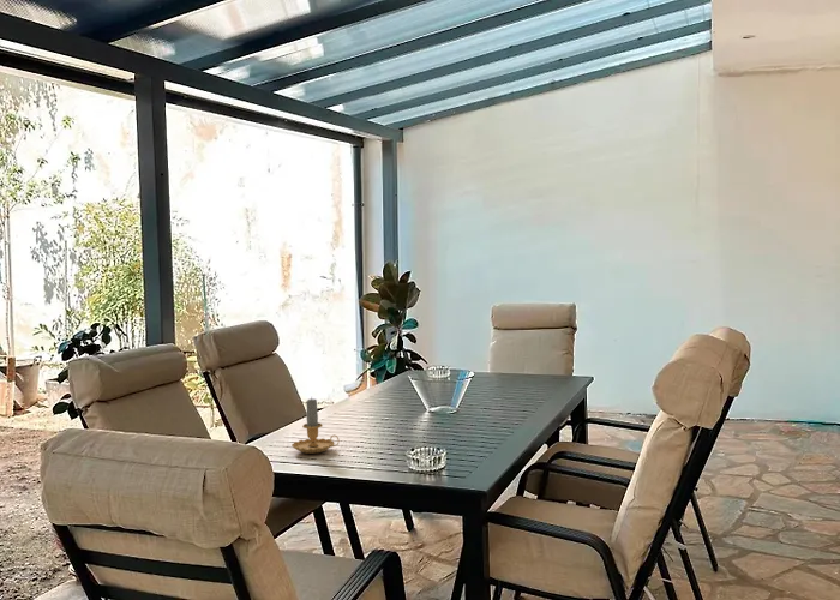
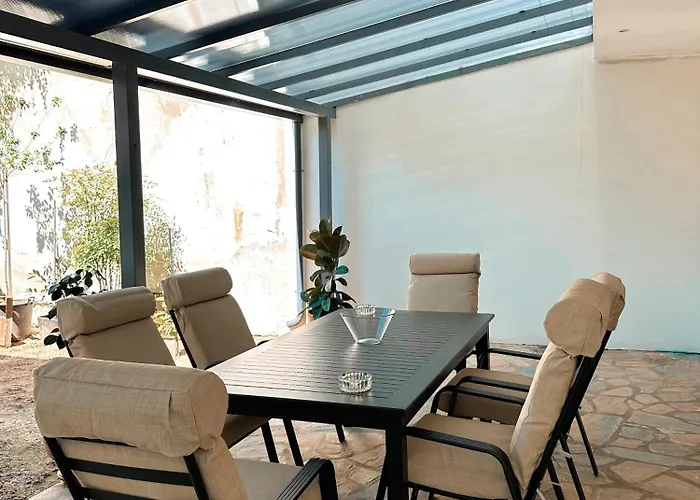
- candle [290,397,341,455]
